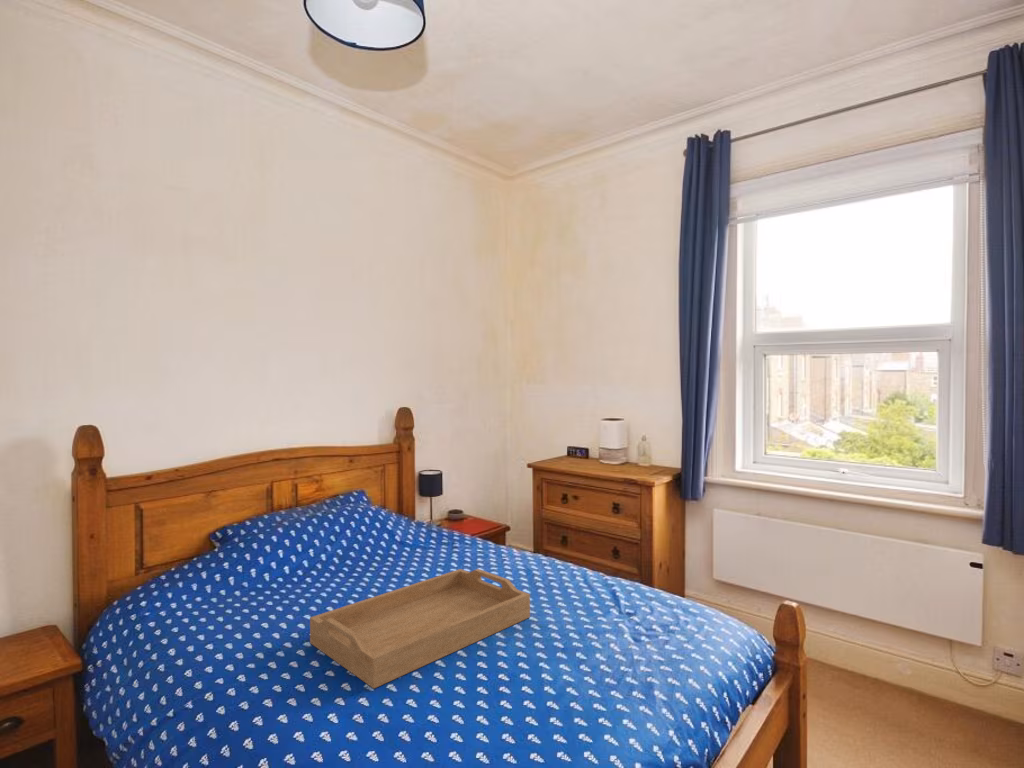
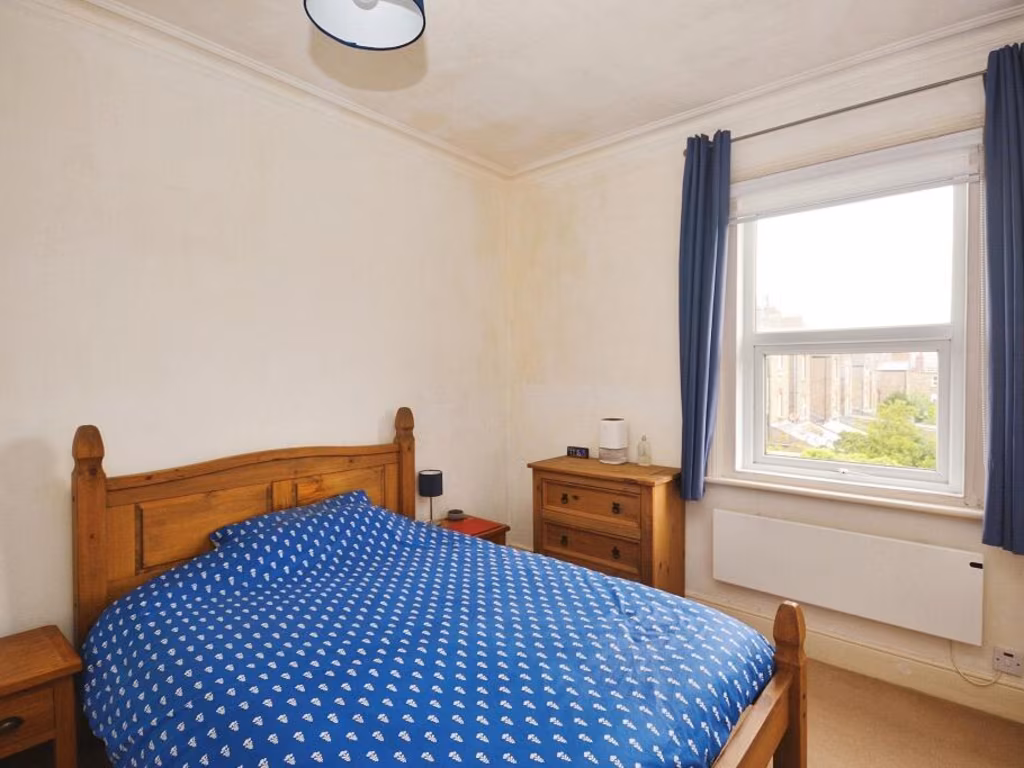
- serving tray [309,568,531,689]
